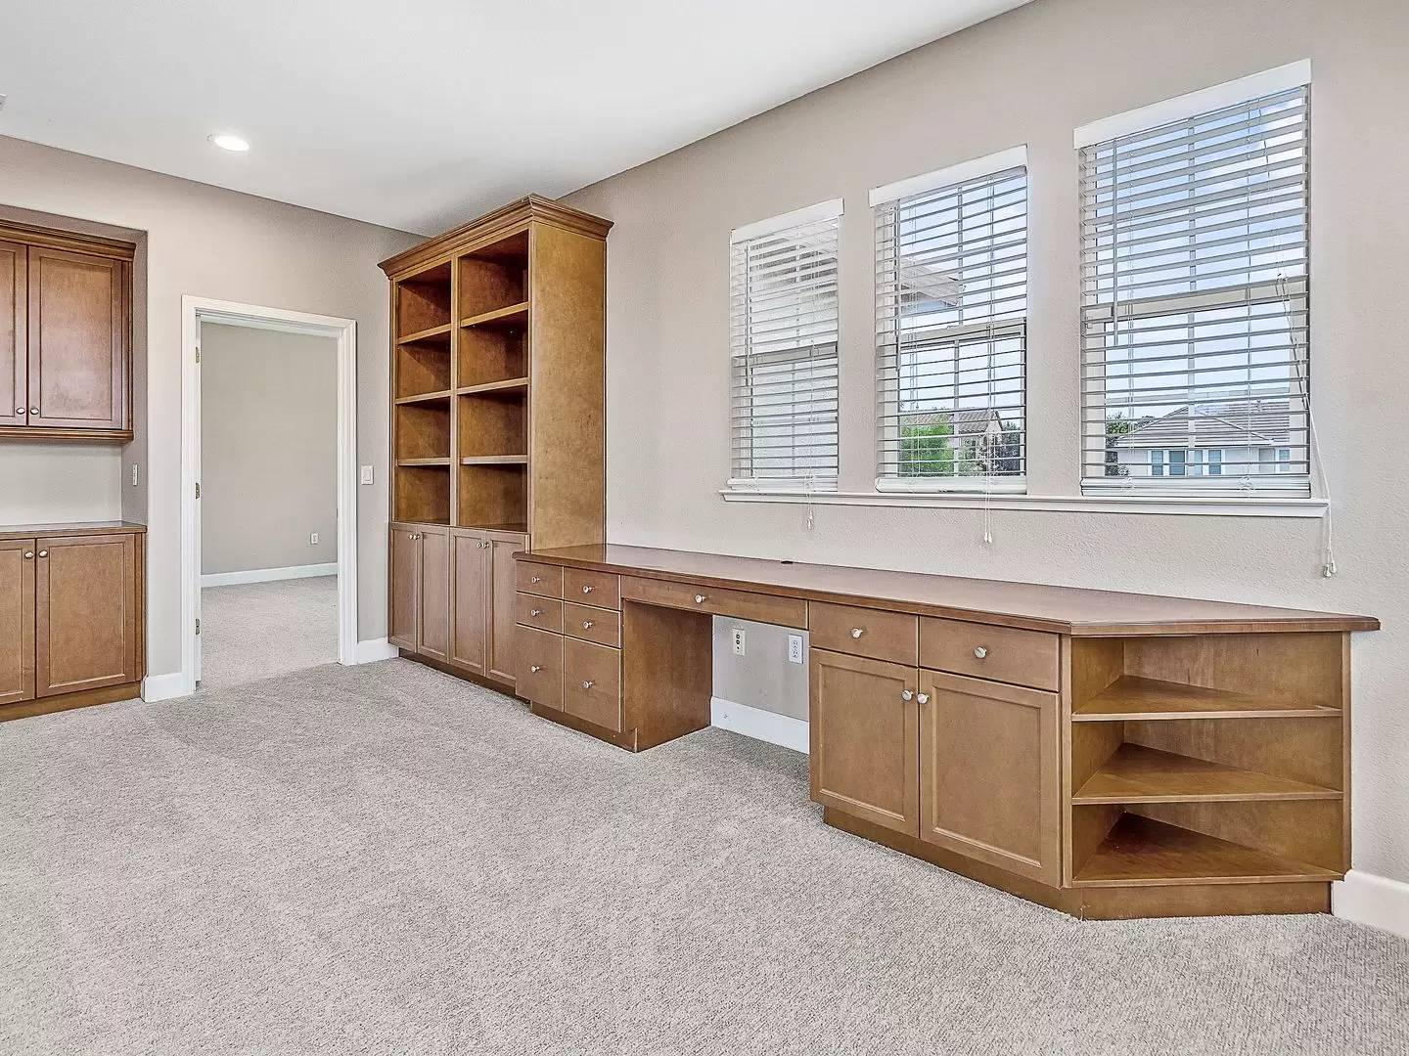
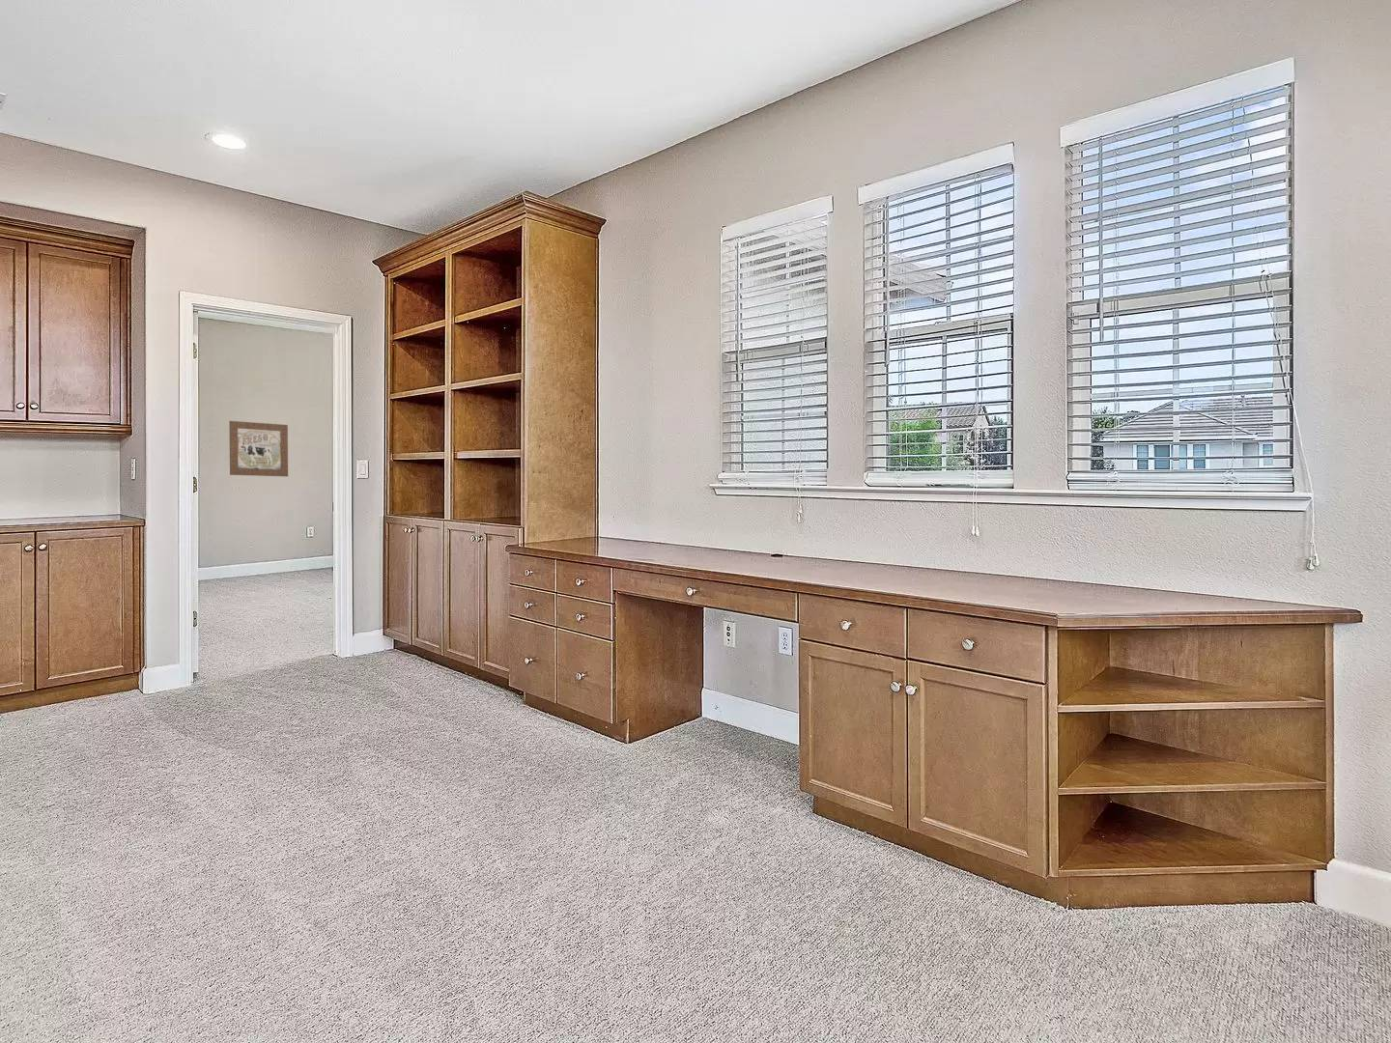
+ wall art [228,420,289,477]
